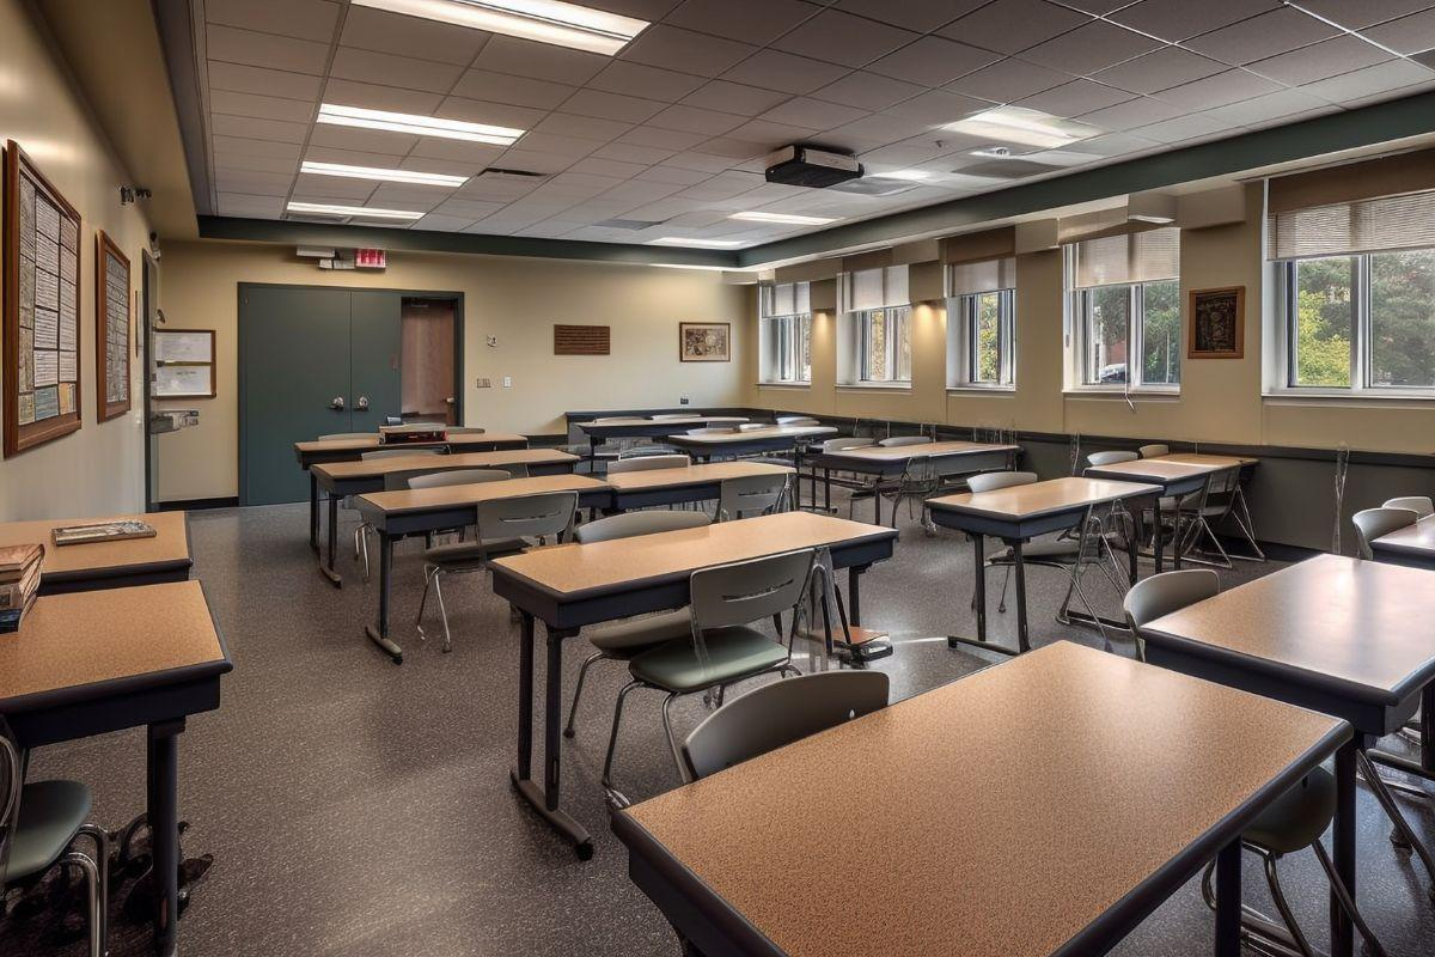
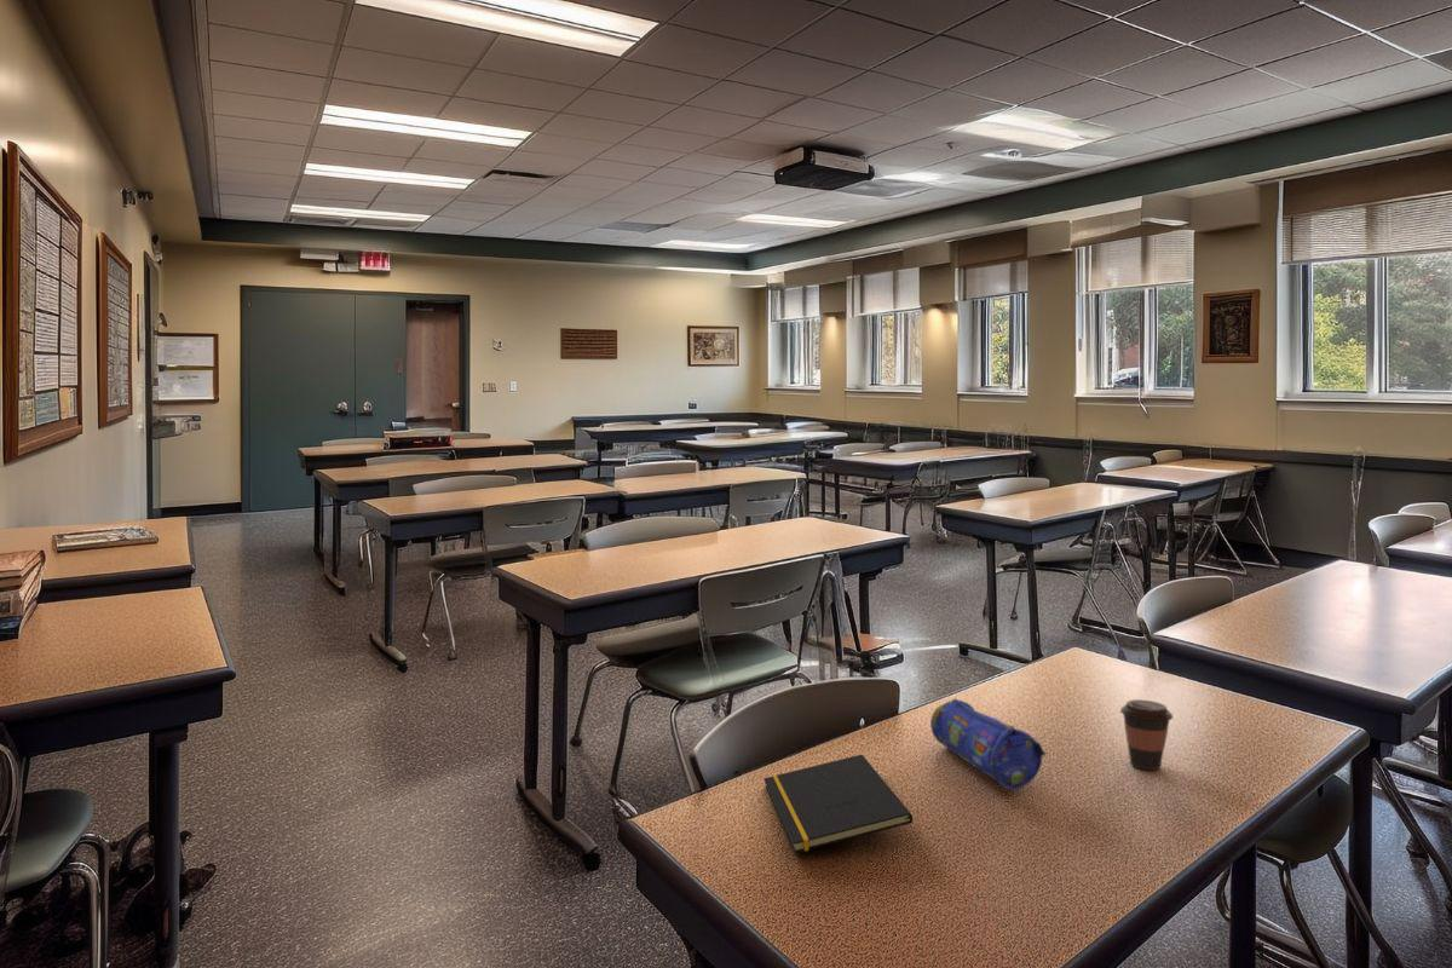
+ pencil case [929,698,1047,791]
+ coffee cup [1119,698,1174,771]
+ notepad [762,754,914,854]
